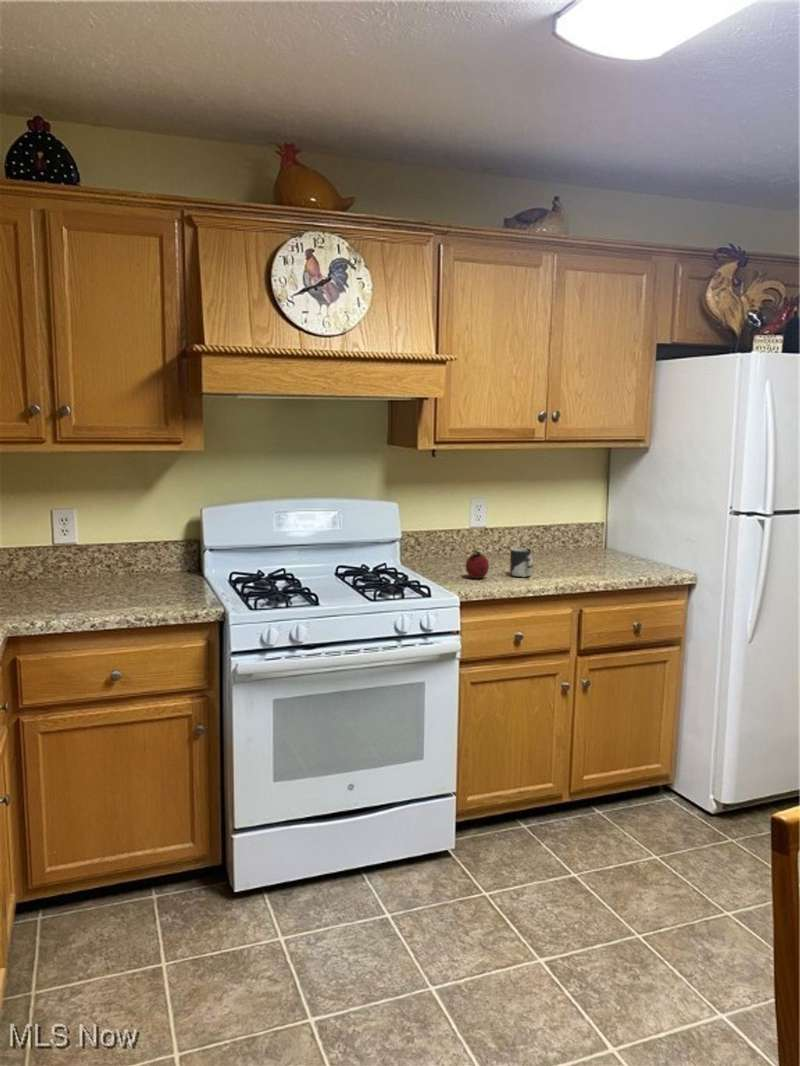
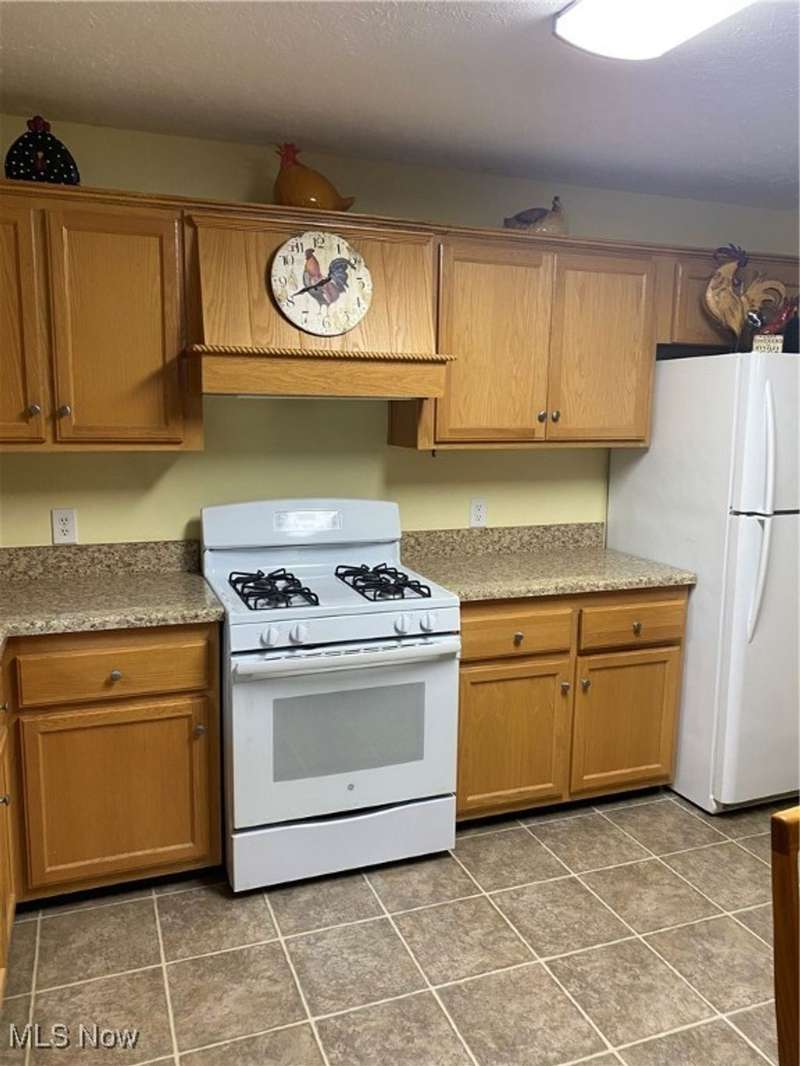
- fruit [465,549,490,579]
- cup [509,547,534,579]
